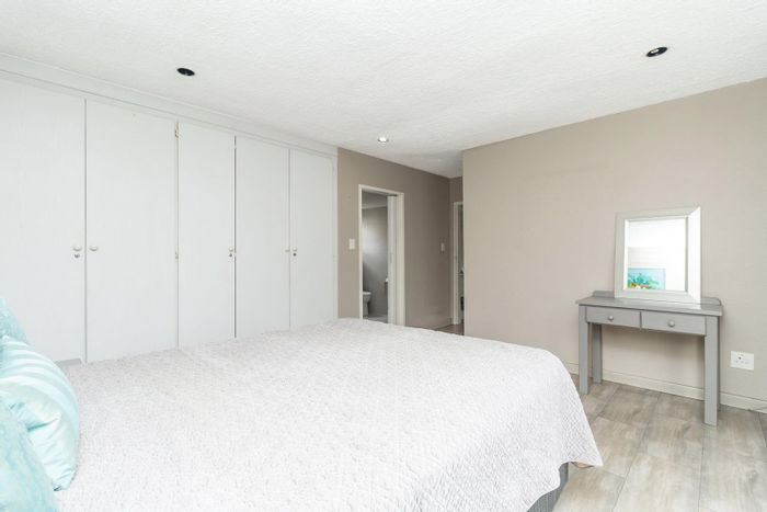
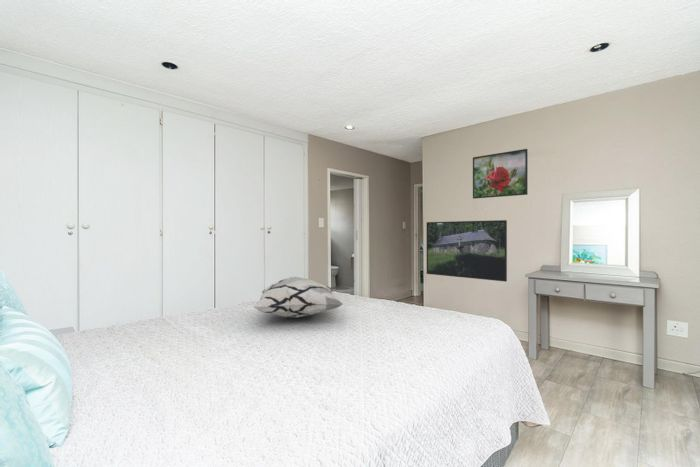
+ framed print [426,219,508,283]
+ decorative pillow [253,276,343,319]
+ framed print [472,148,529,200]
